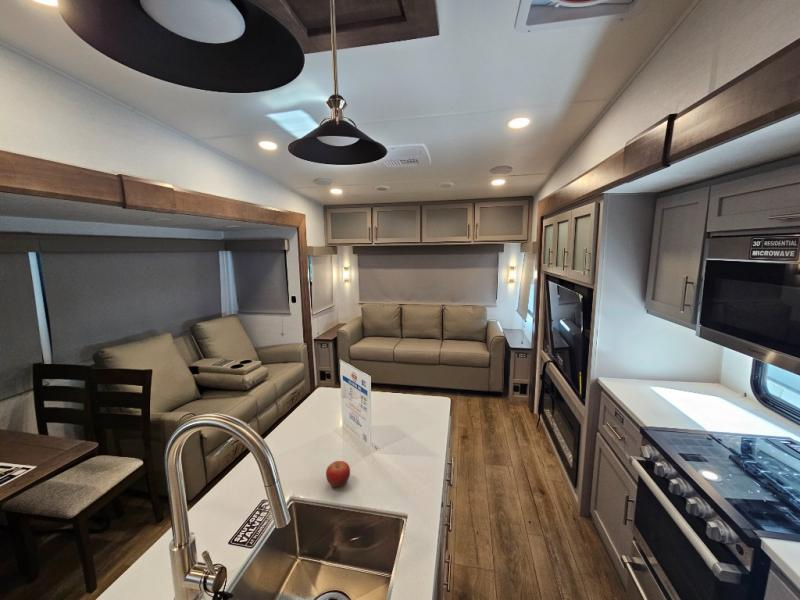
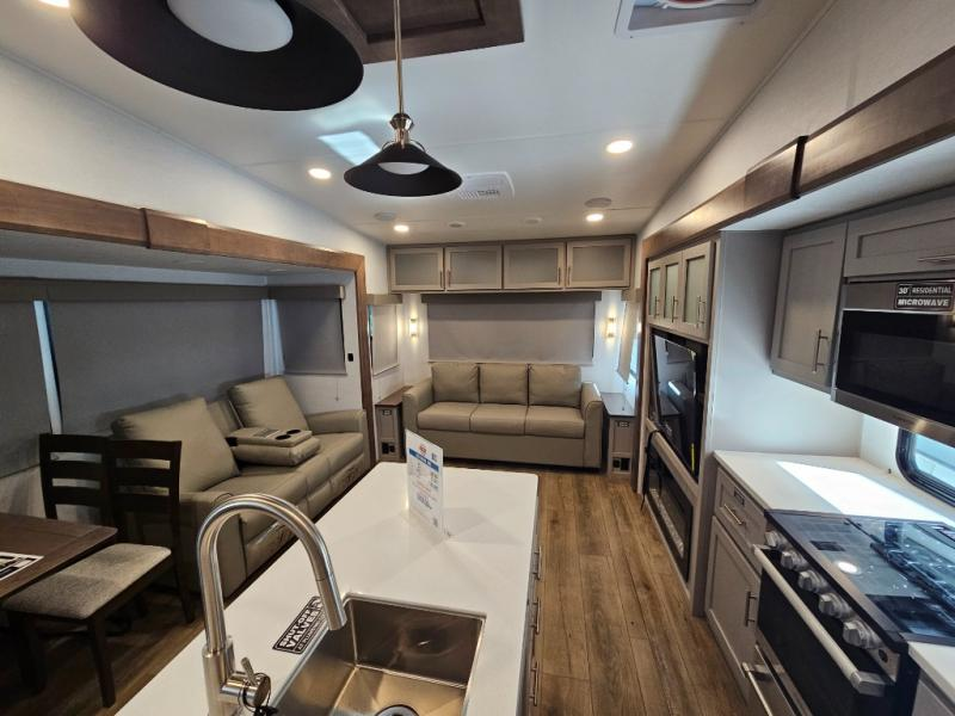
- fruit [325,460,351,488]
